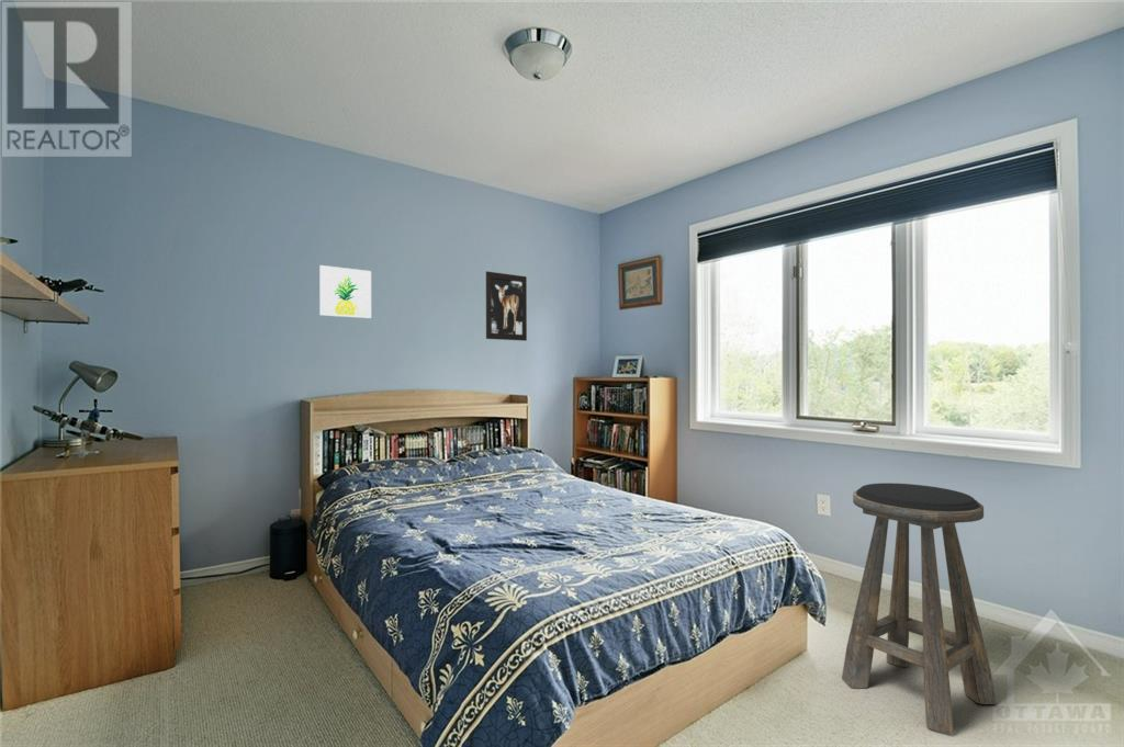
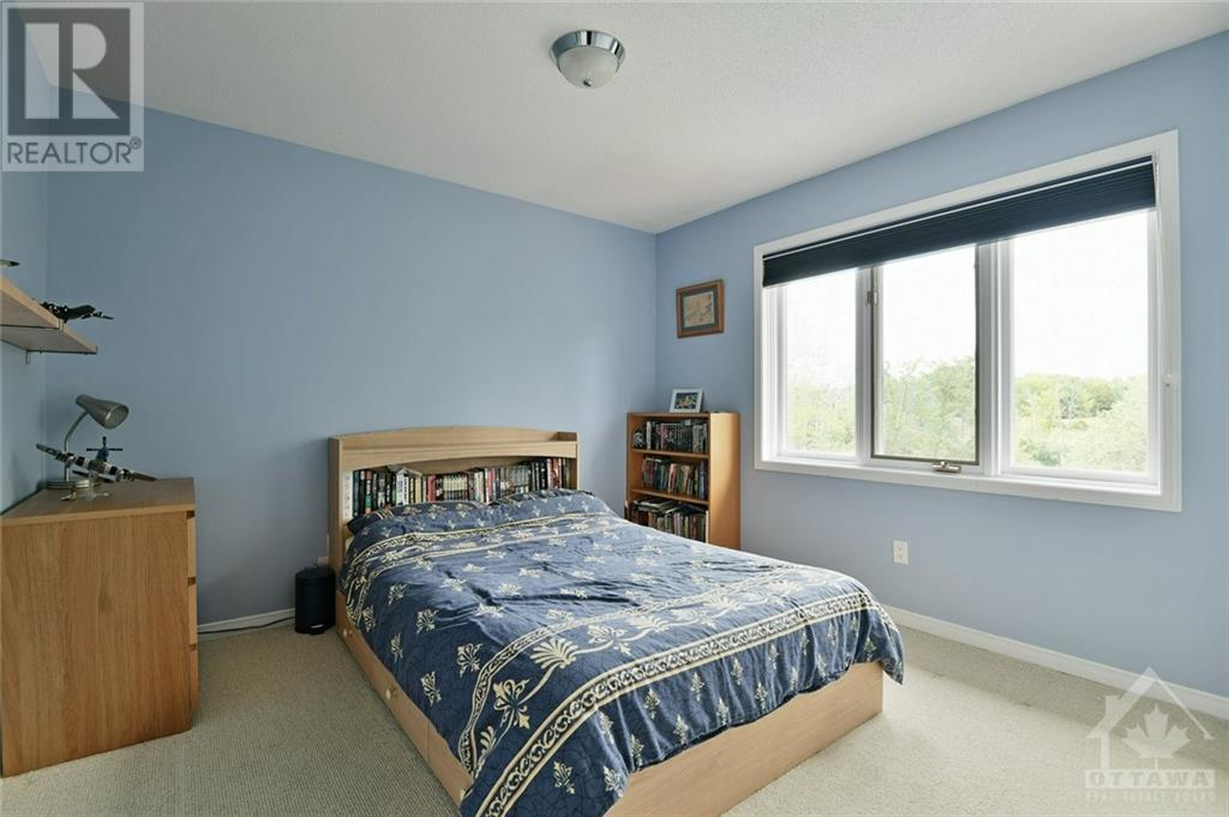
- wall art [318,264,372,319]
- stool [841,482,998,735]
- wall art [485,271,528,342]
